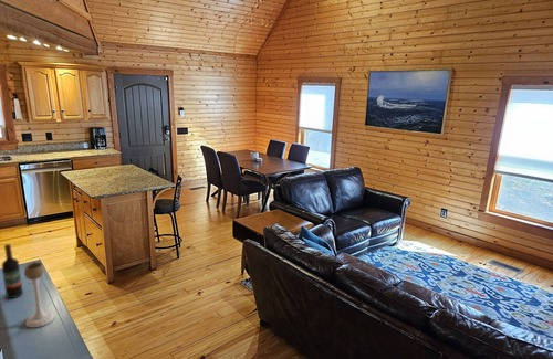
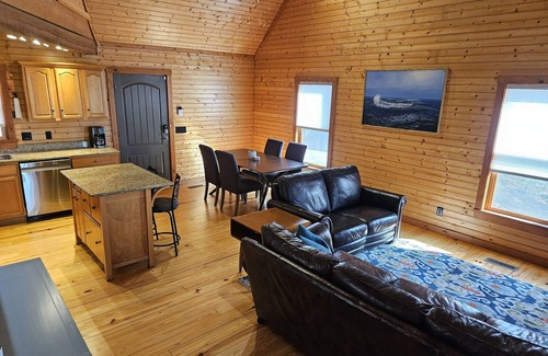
- wine bottle [1,243,24,299]
- candle holder [23,261,55,328]
